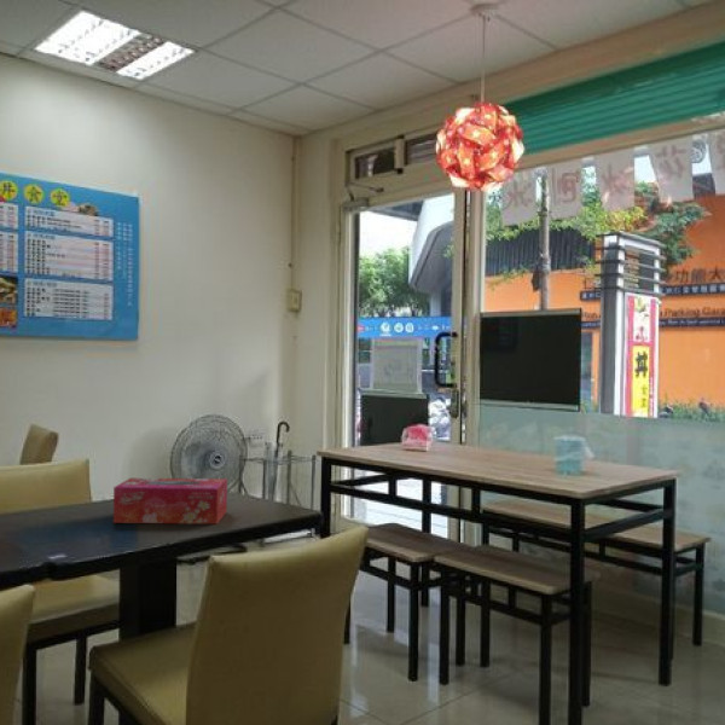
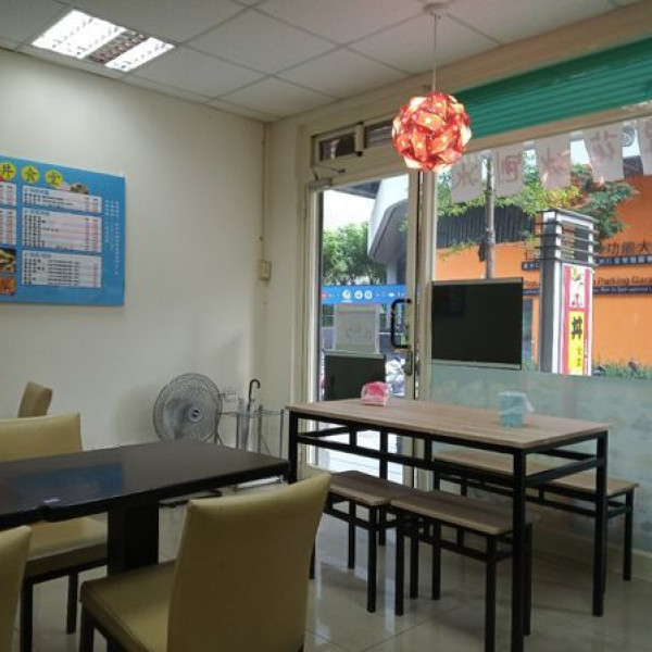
- tissue box [112,477,228,526]
